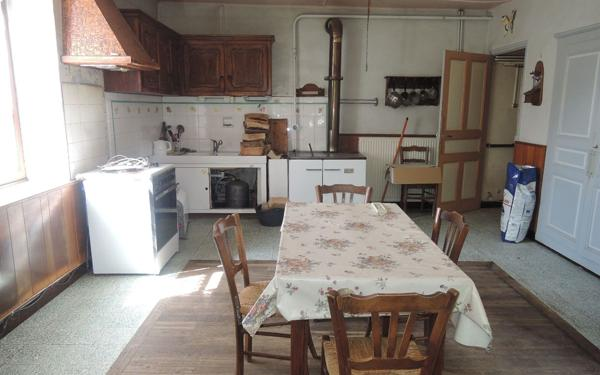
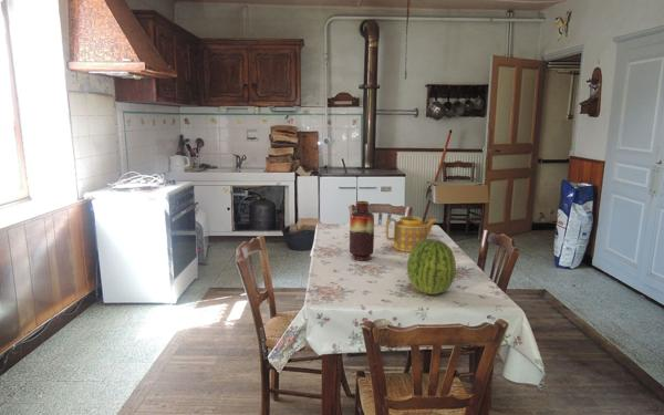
+ teapot [385,216,438,253]
+ fruit [406,238,457,295]
+ vase [349,200,375,261]
